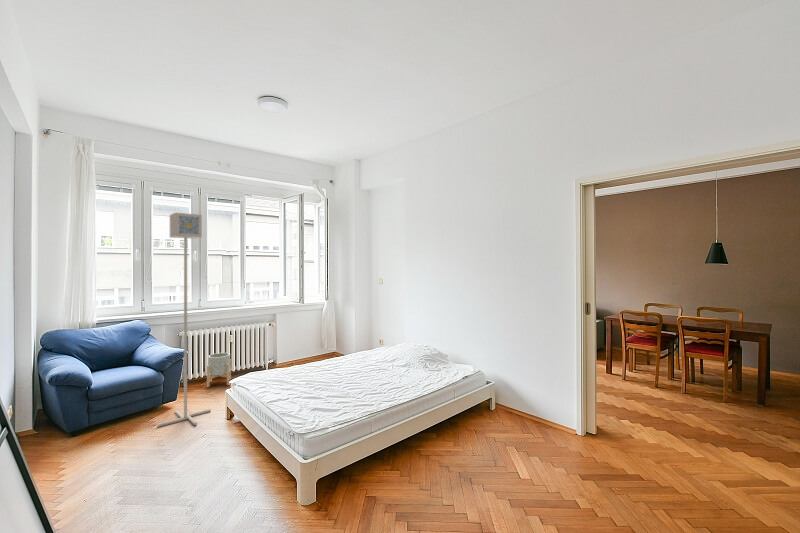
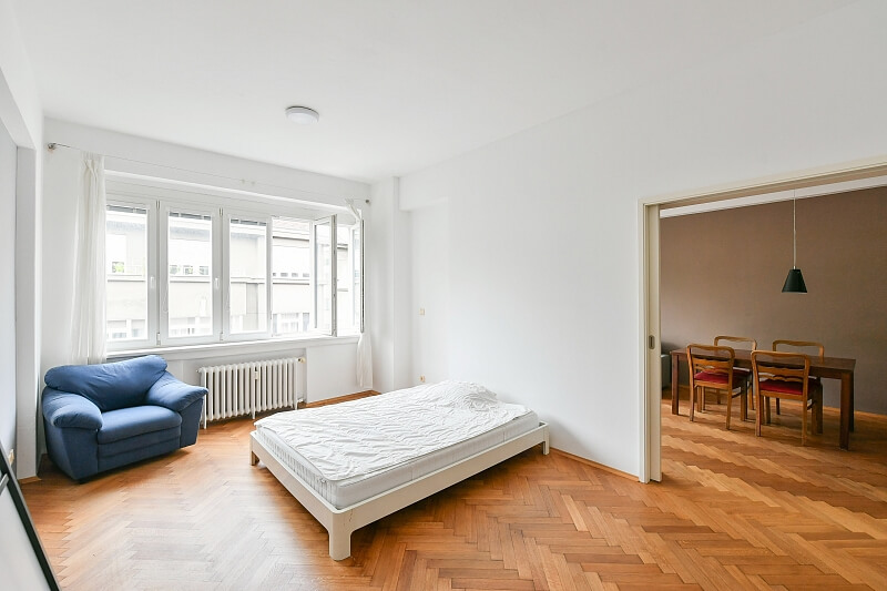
- planter [206,352,232,388]
- floor lamp [157,211,212,428]
